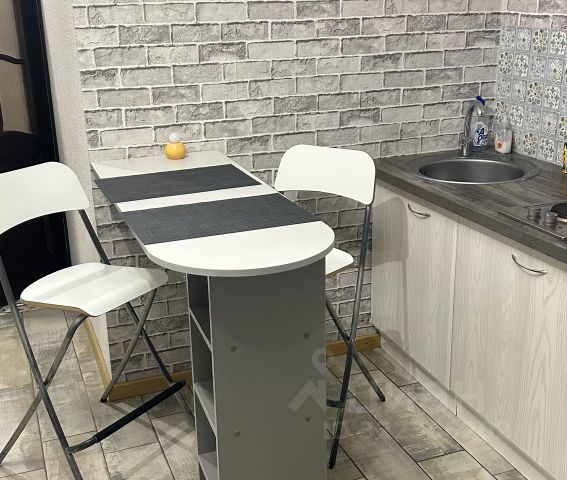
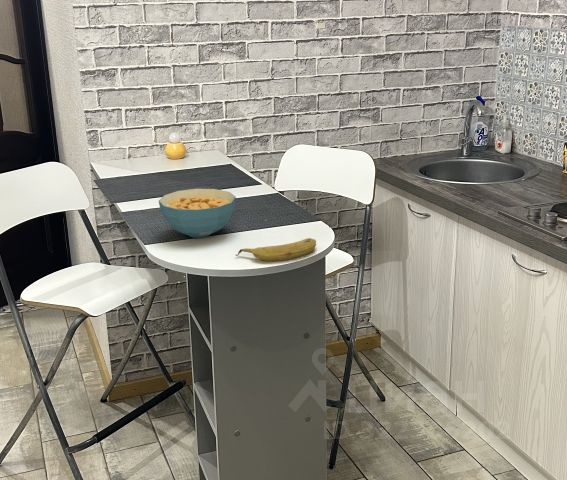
+ fruit [235,237,317,262]
+ cereal bowl [158,188,237,239]
